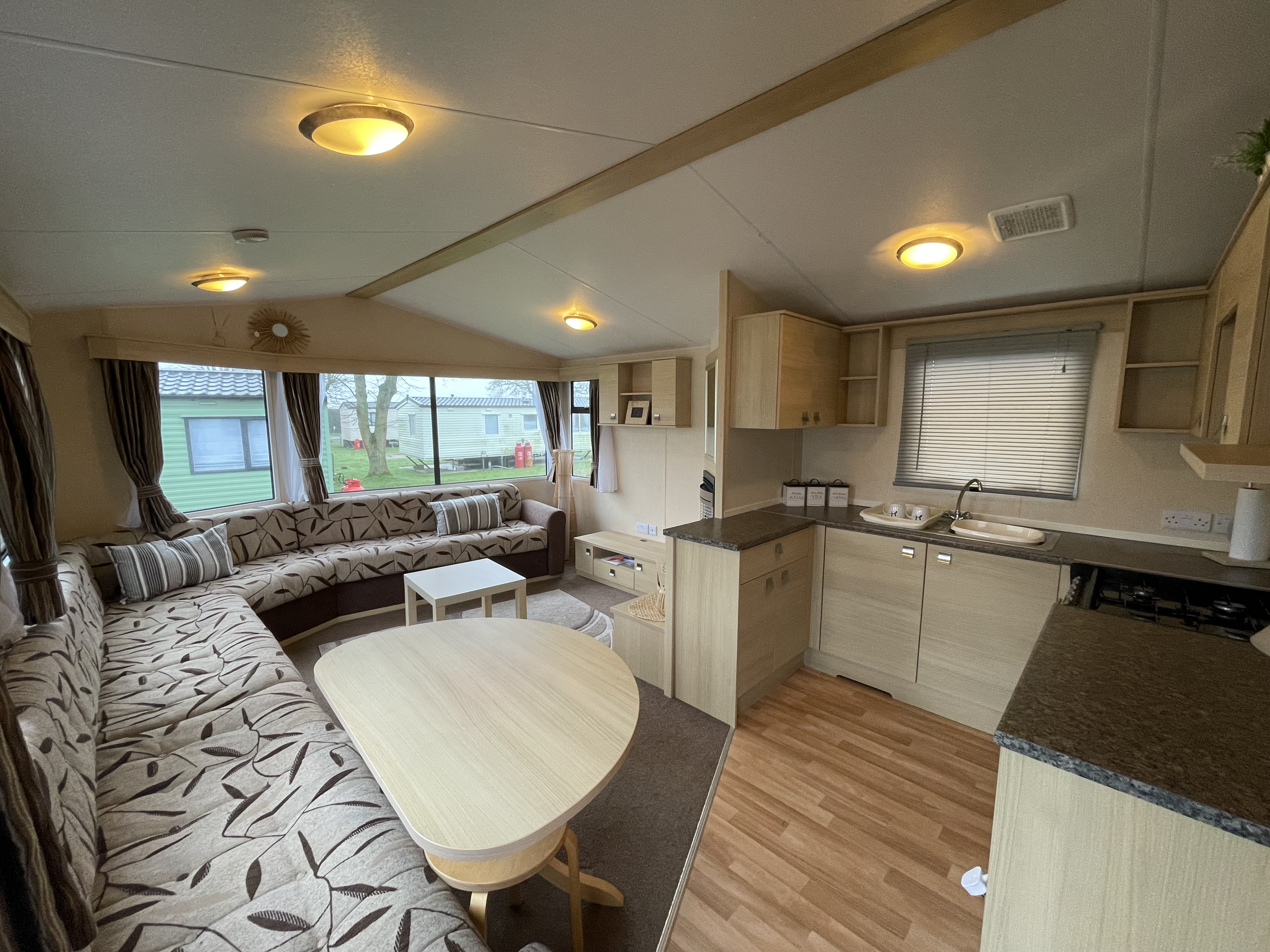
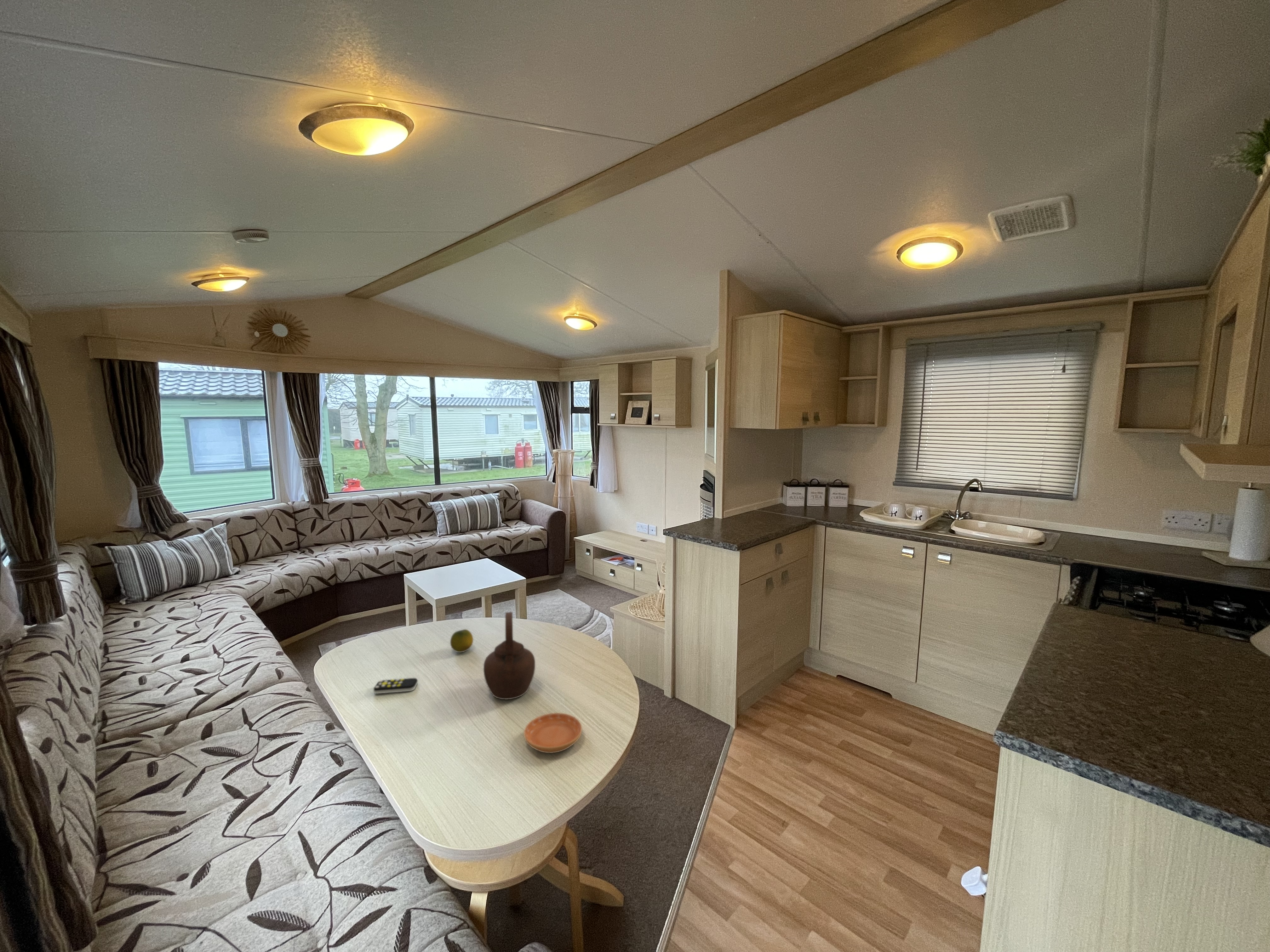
+ saucer [523,712,582,753]
+ fruit [450,629,473,653]
+ remote control [373,678,418,694]
+ teapot [483,612,535,700]
